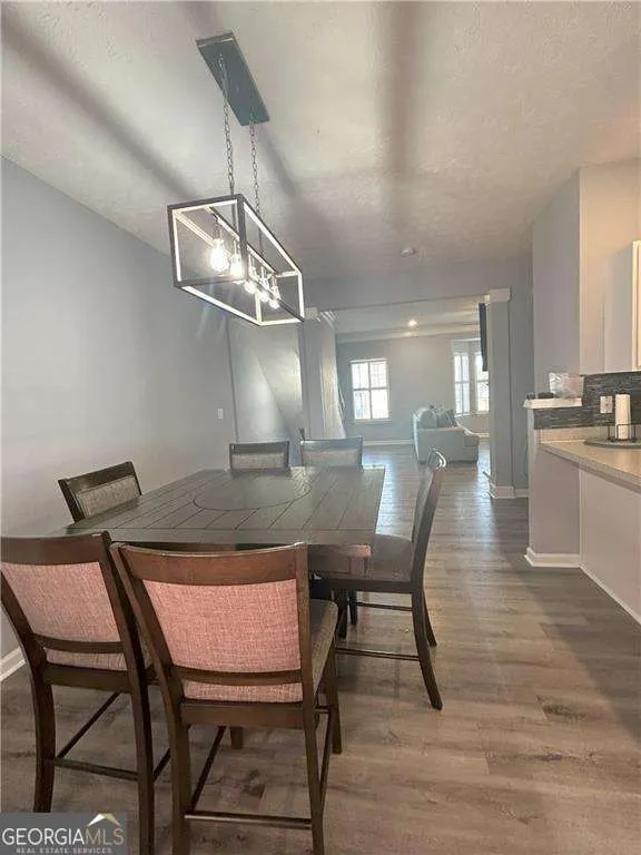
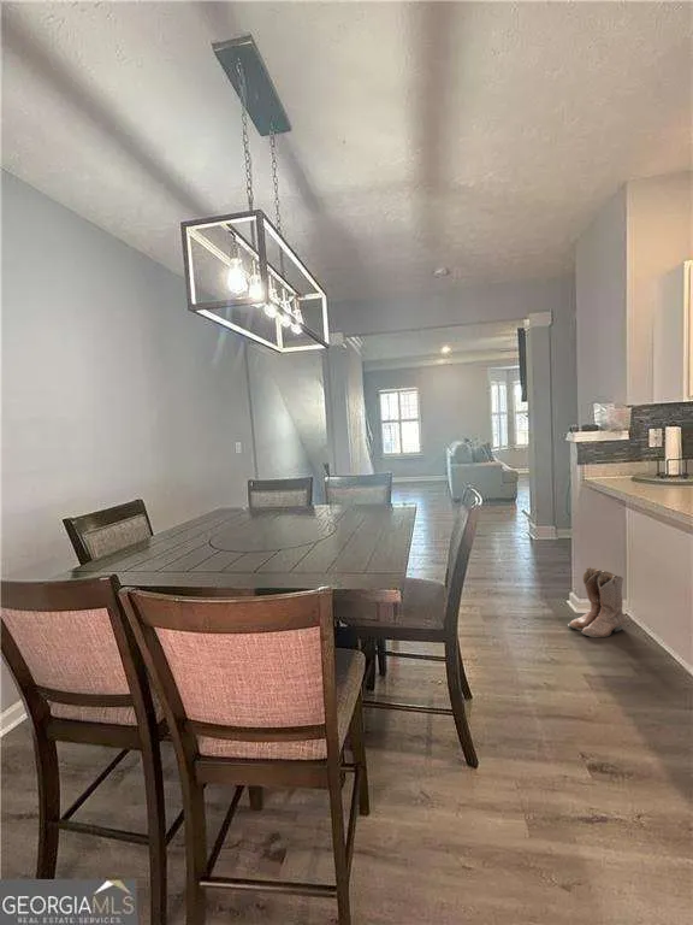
+ boots [567,566,626,638]
